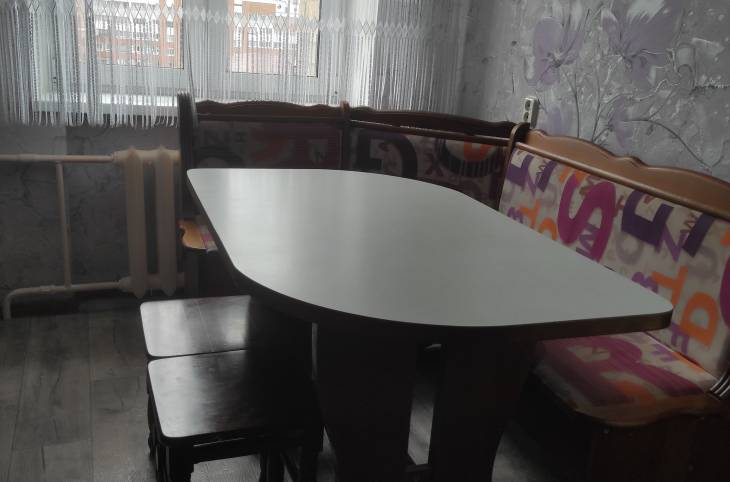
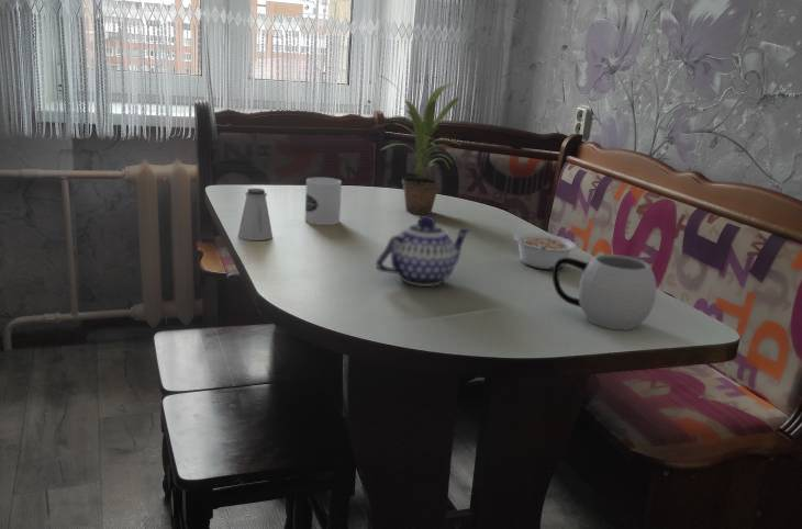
+ teapot [375,214,471,288]
+ mug [304,177,343,226]
+ potted plant [372,75,461,215]
+ mug [552,254,658,331]
+ saltshaker [237,188,274,241]
+ legume [513,232,577,271]
